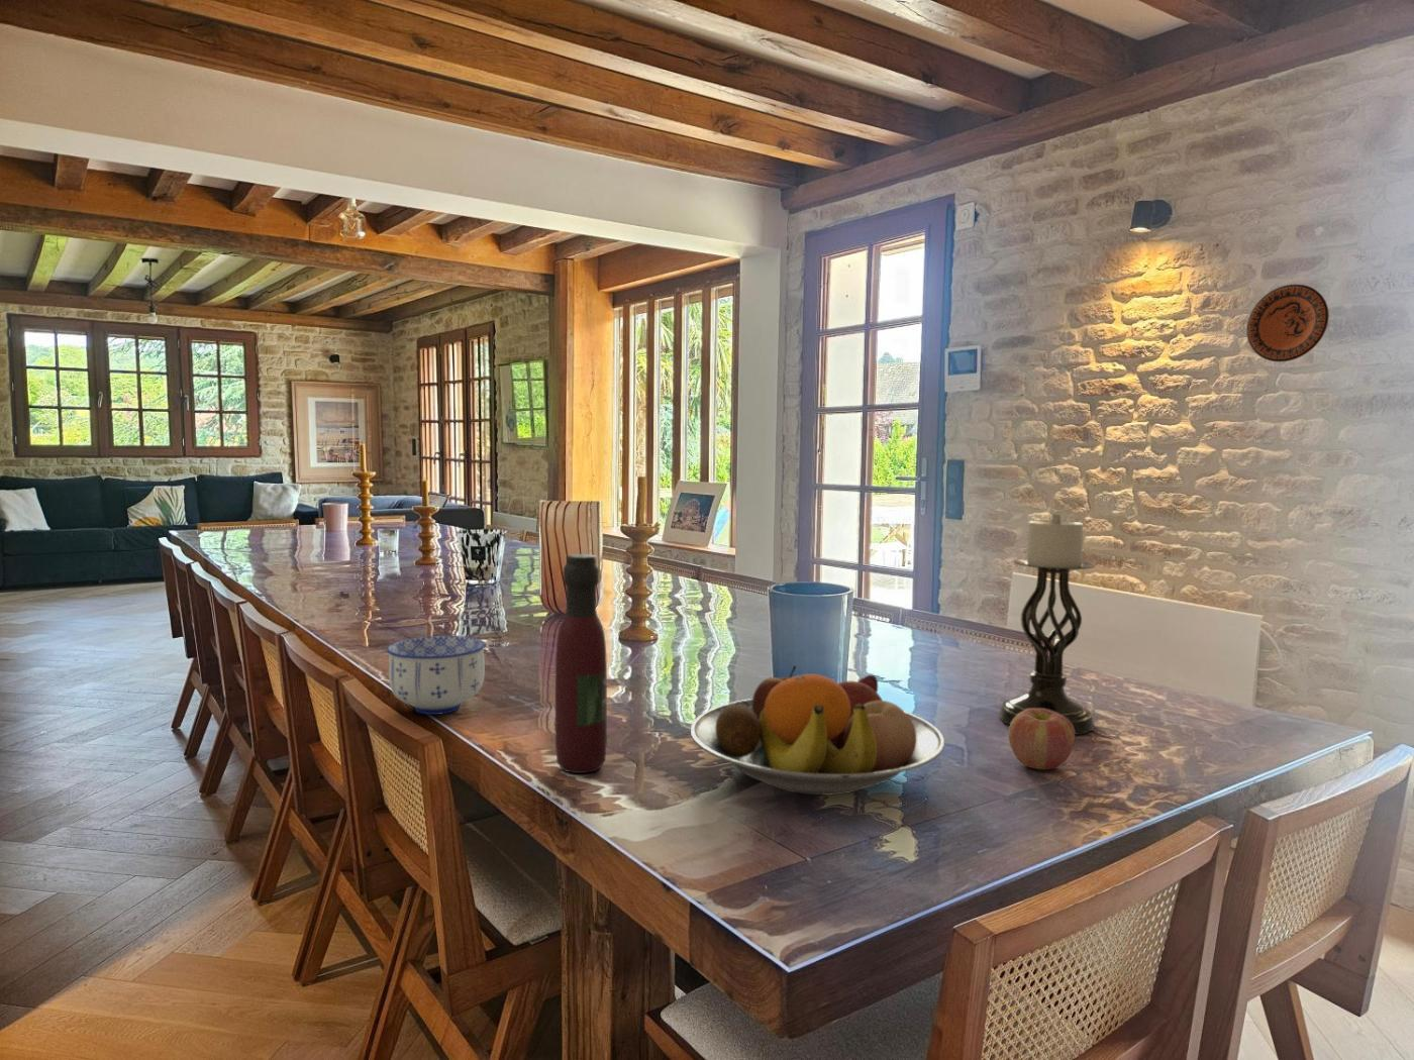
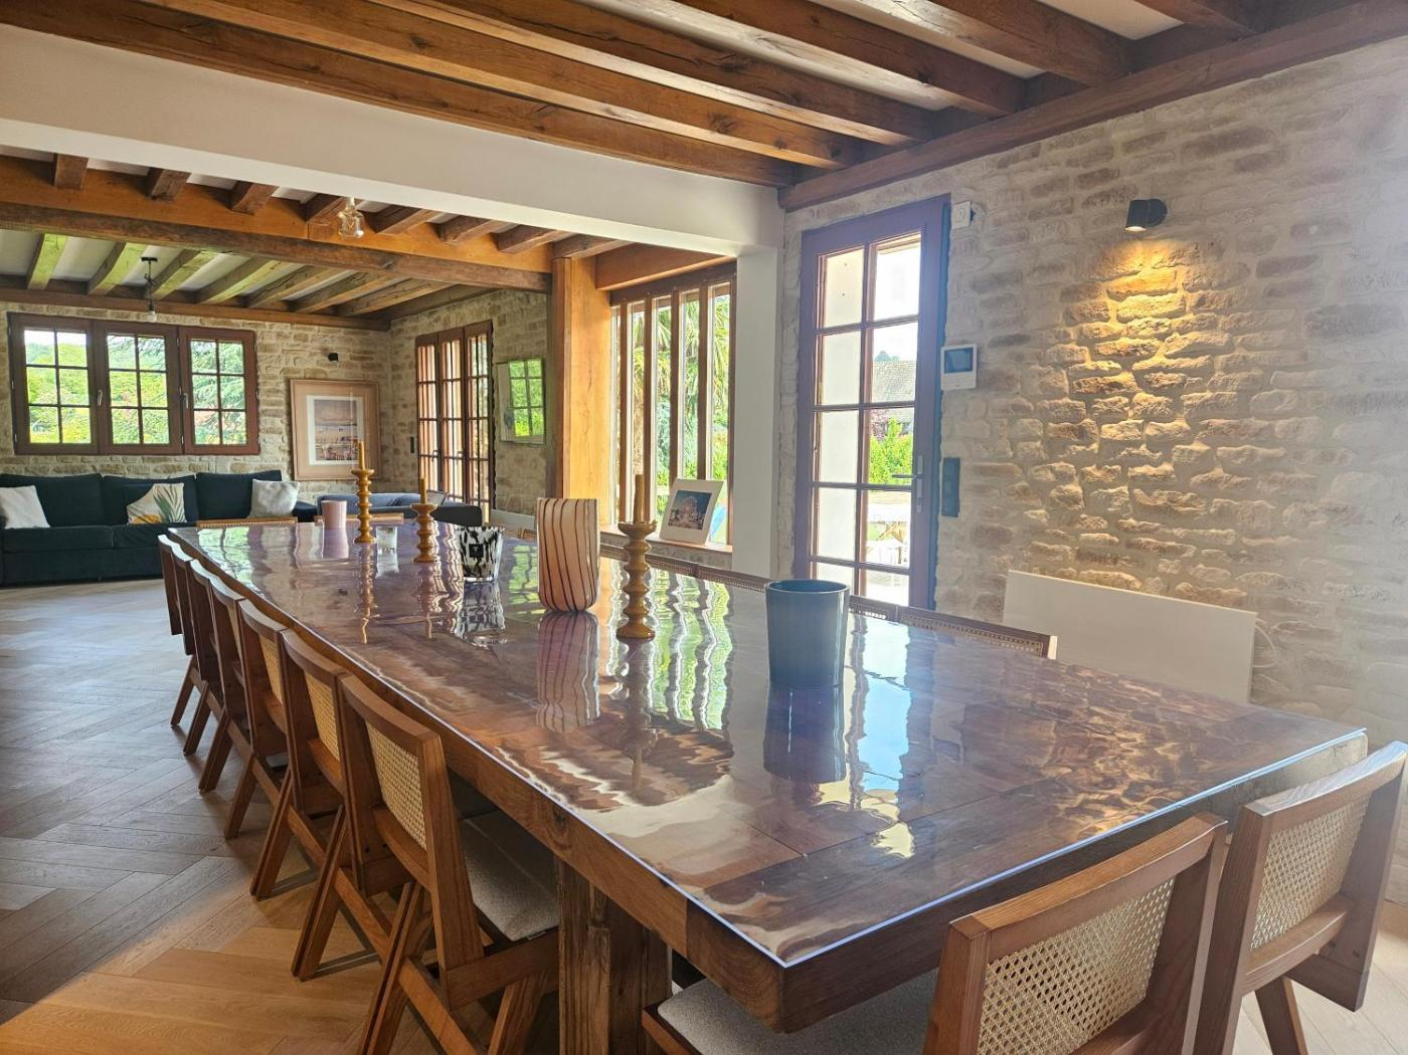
- candle holder [998,513,1096,736]
- apple [1008,708,1076,771]
- wine bottle [554,553,608,774]
- decorative plate [1246,284,1330,362]
- bowl [386,635,485,716]
- fruit bowl [690,665,945,795]
